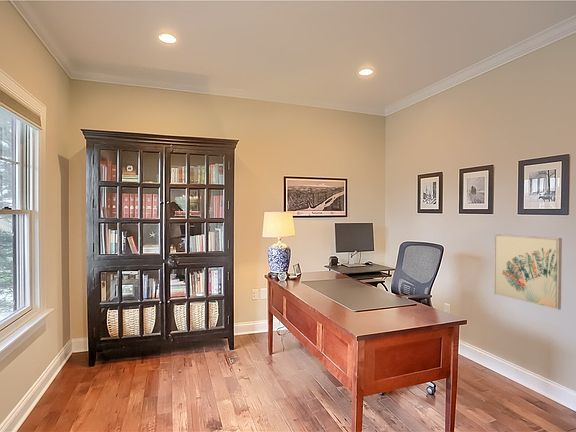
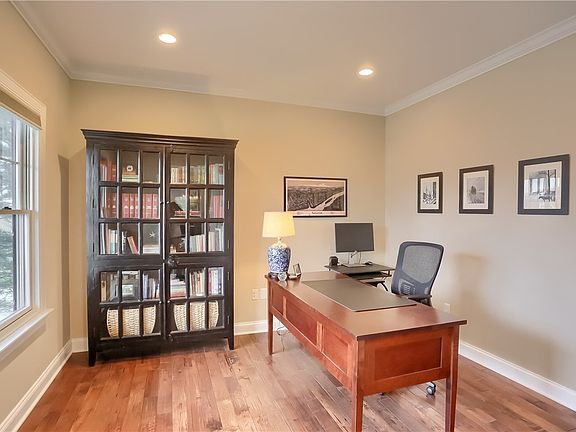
- wall art [493,233,563,311]
